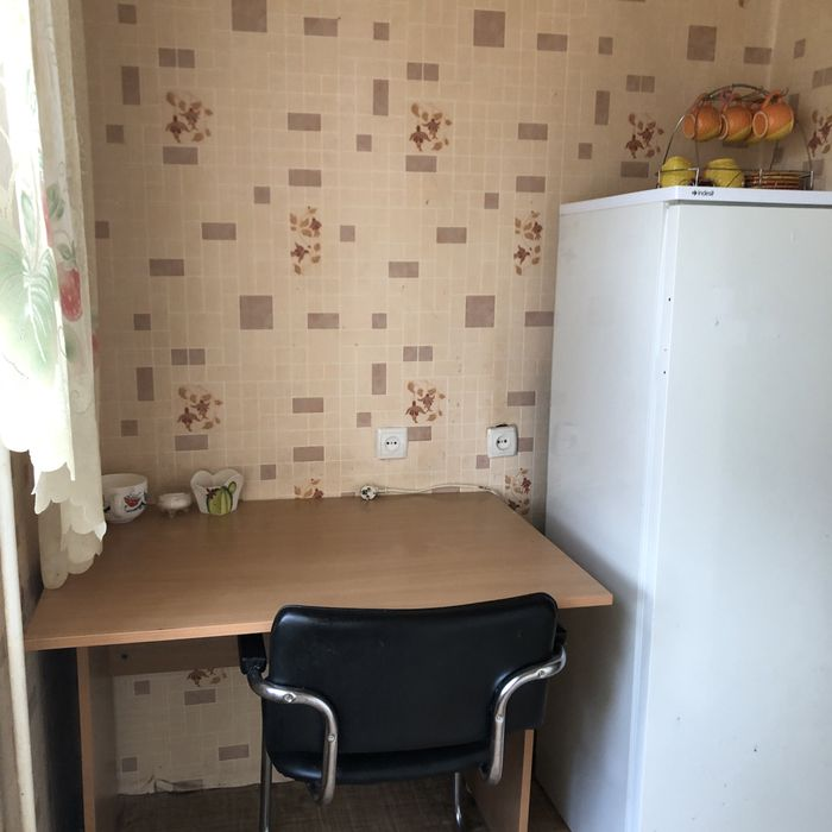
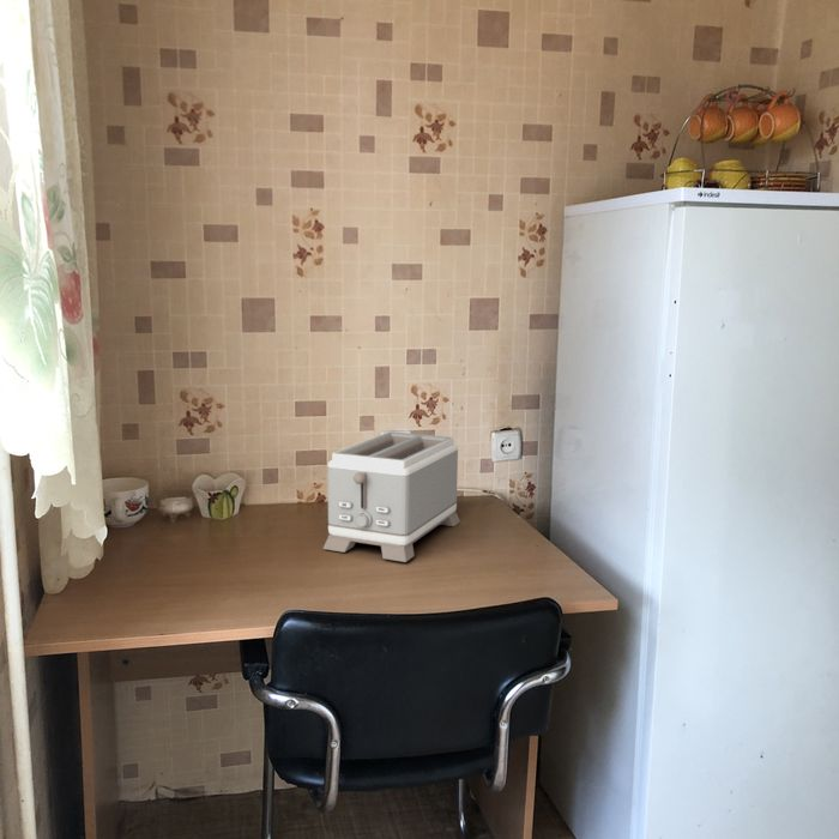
+ toaster [322,430,461,563]
